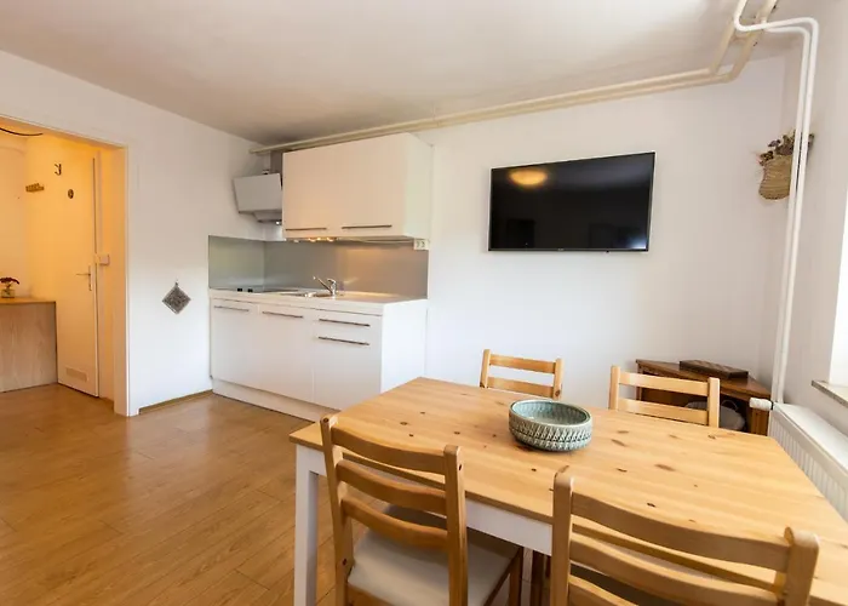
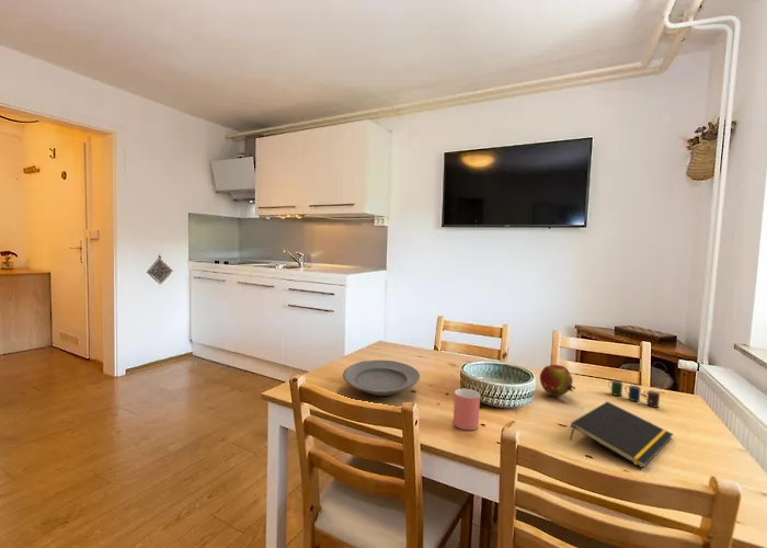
+ cup [453,388,481,431]
+ fruit [539,364,576,398]
+ cup [607,379,661,409]
+ plate [342,358,421,397]
+ notepad [569,400,674,469]
